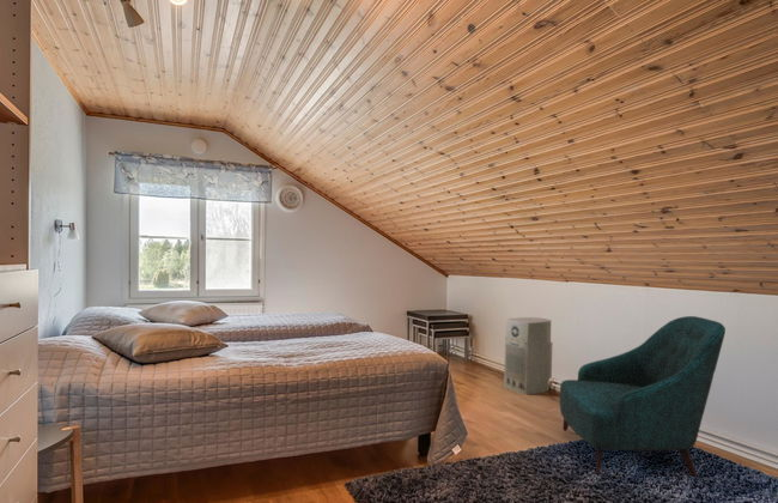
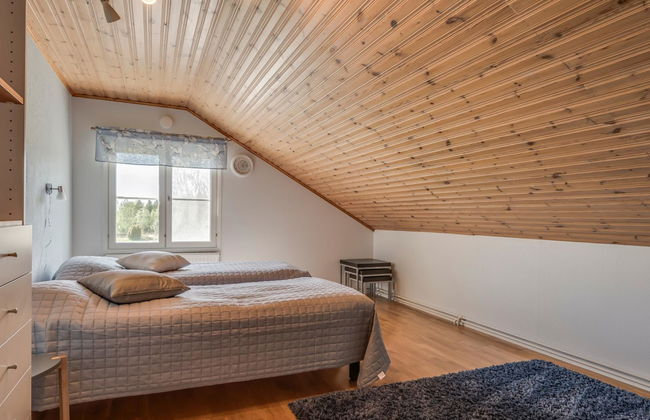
- air purifier [503,316,553,396]
- armchair [559,315,727,479]
